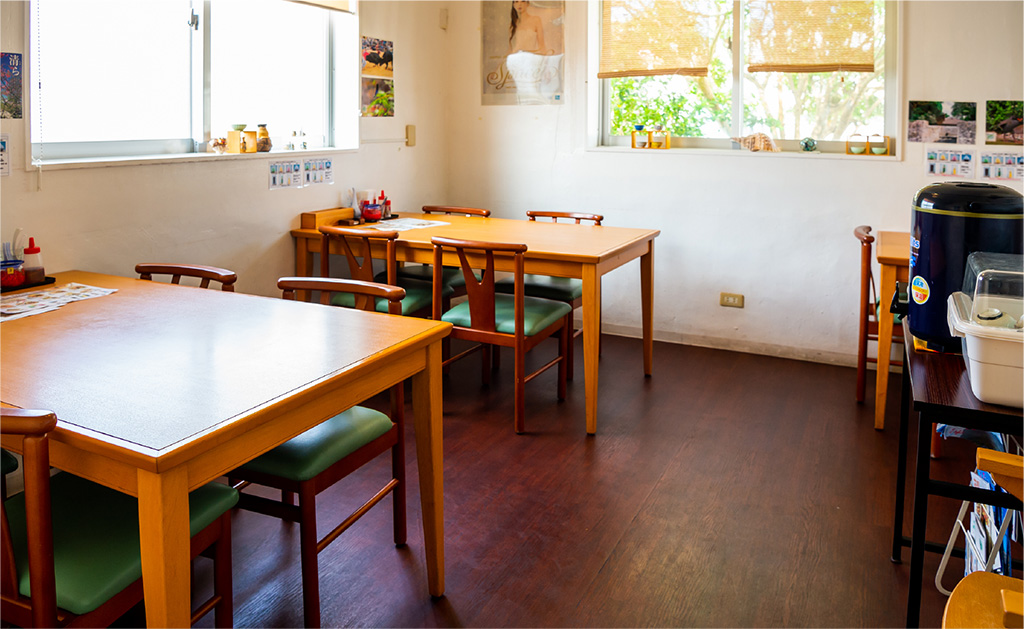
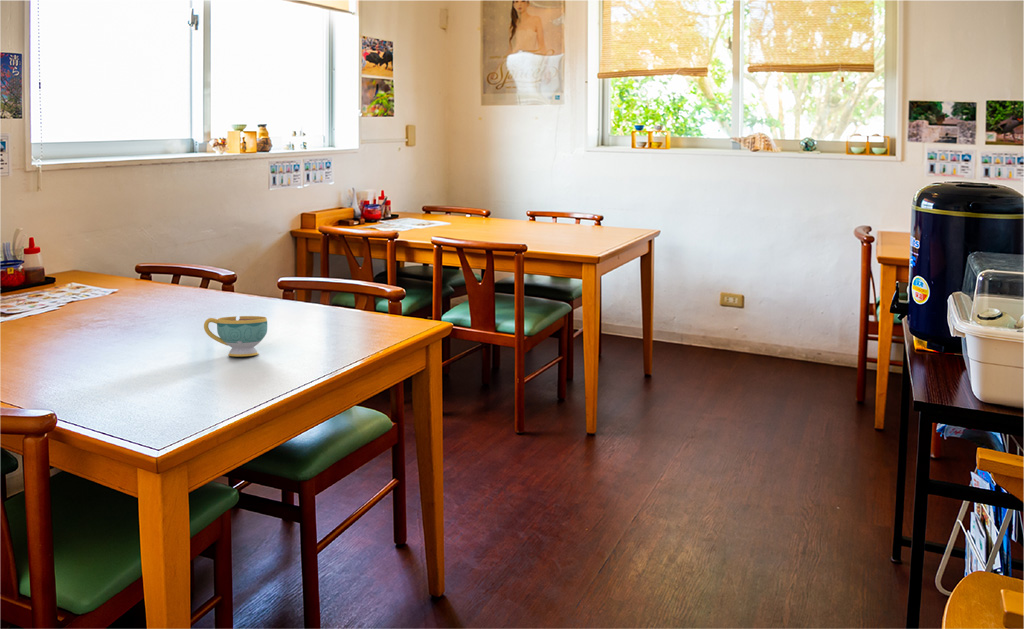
+ teacup [203,315,268,357]
